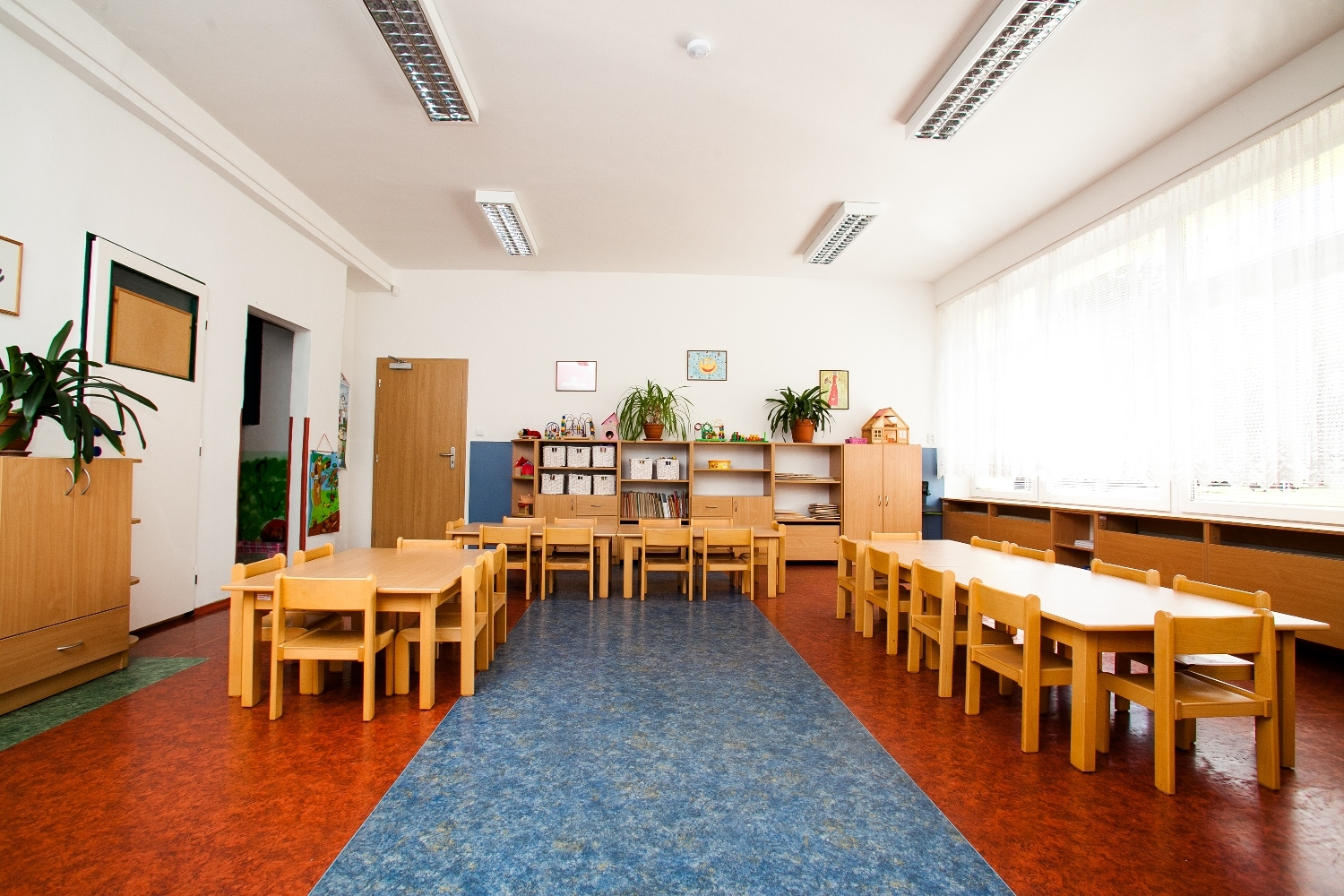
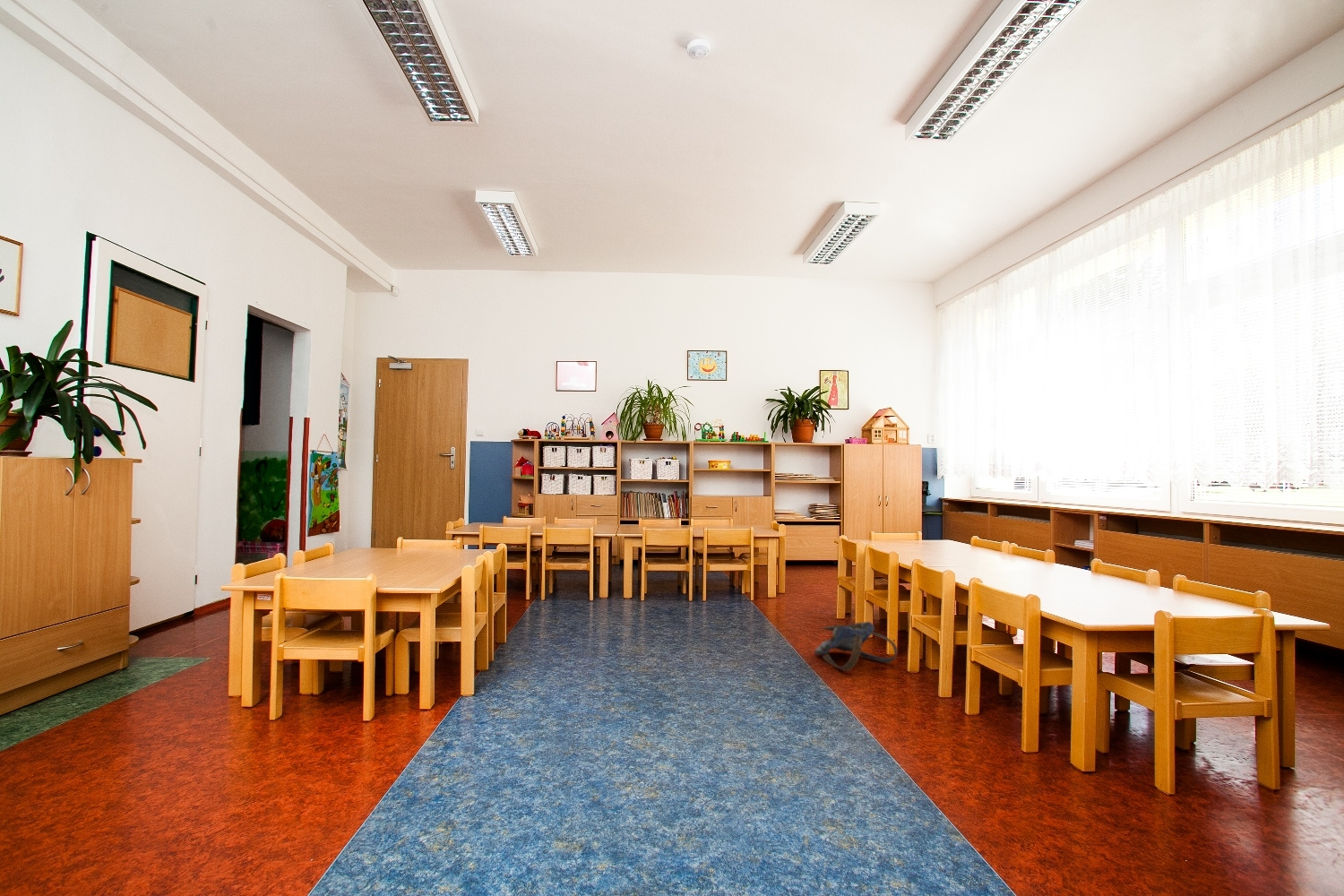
+ backpack [814,621,899,672]
